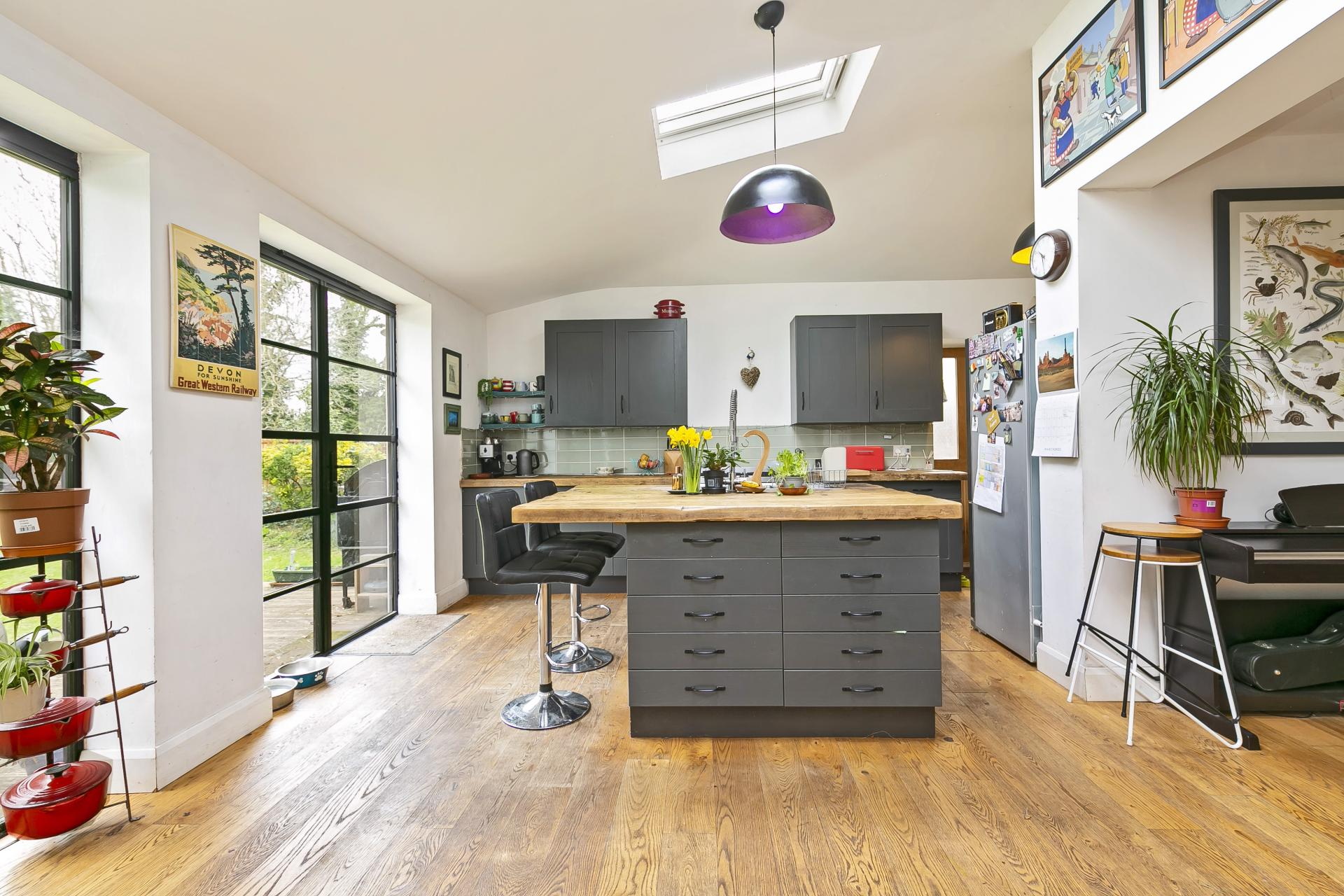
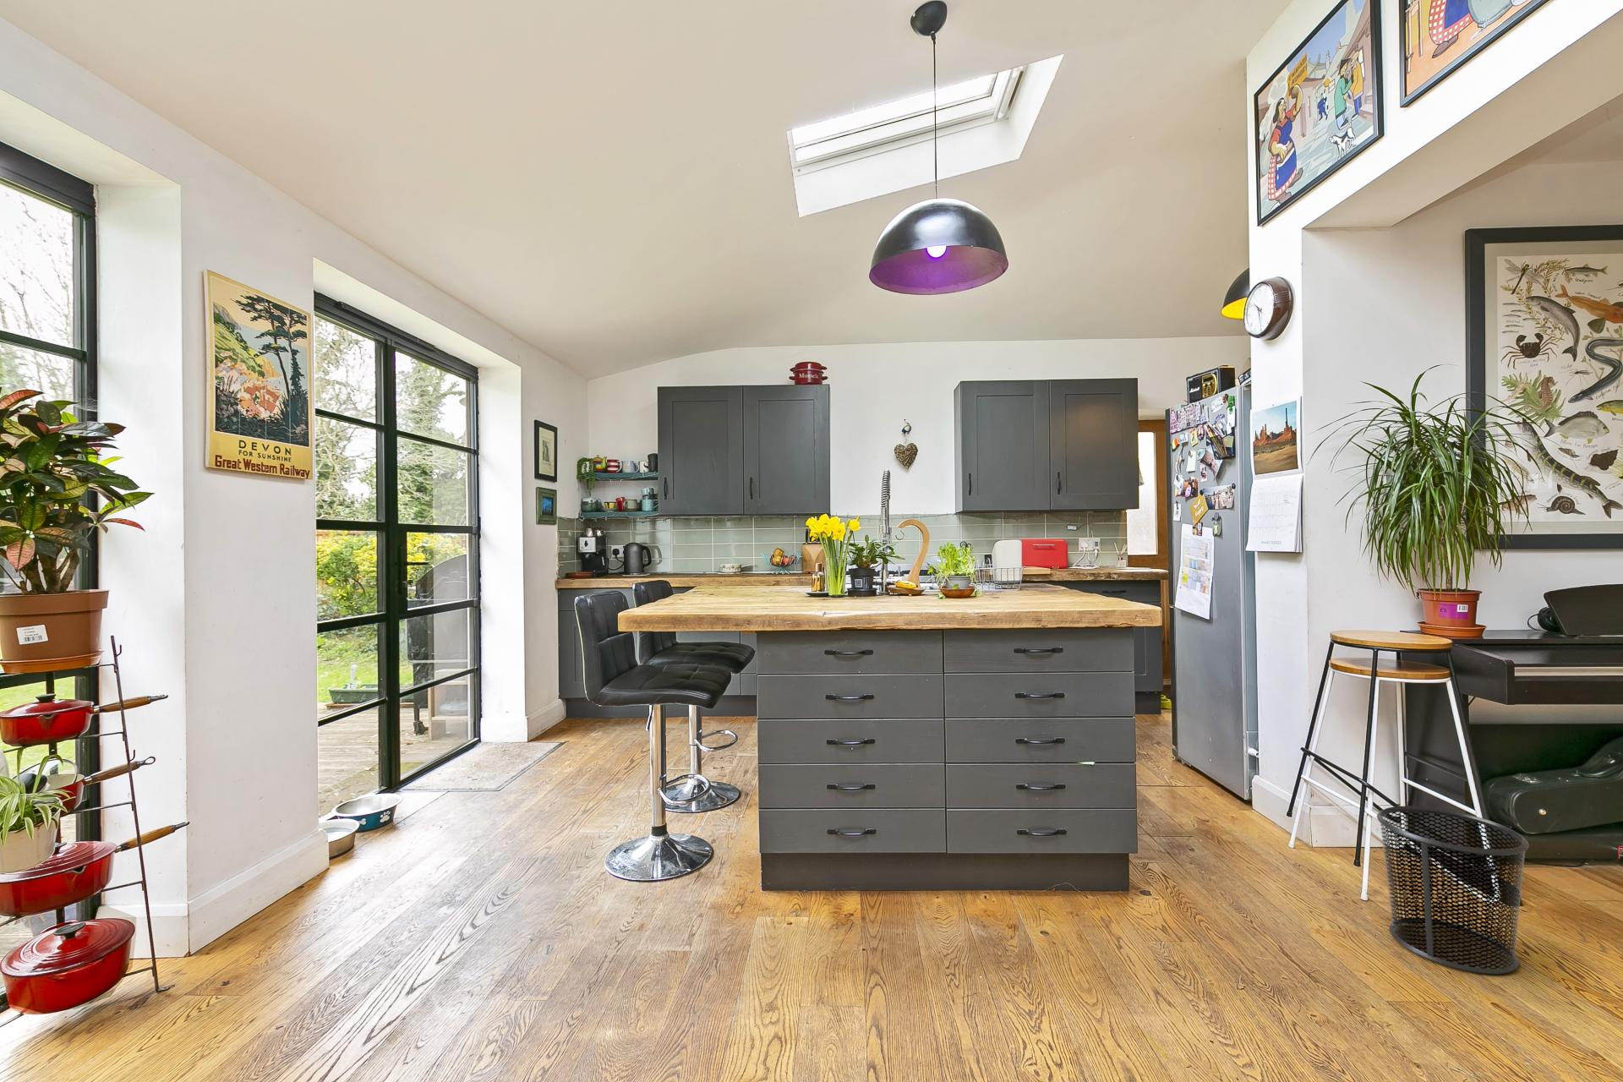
+ waste bin [1377,805,1530,976]
